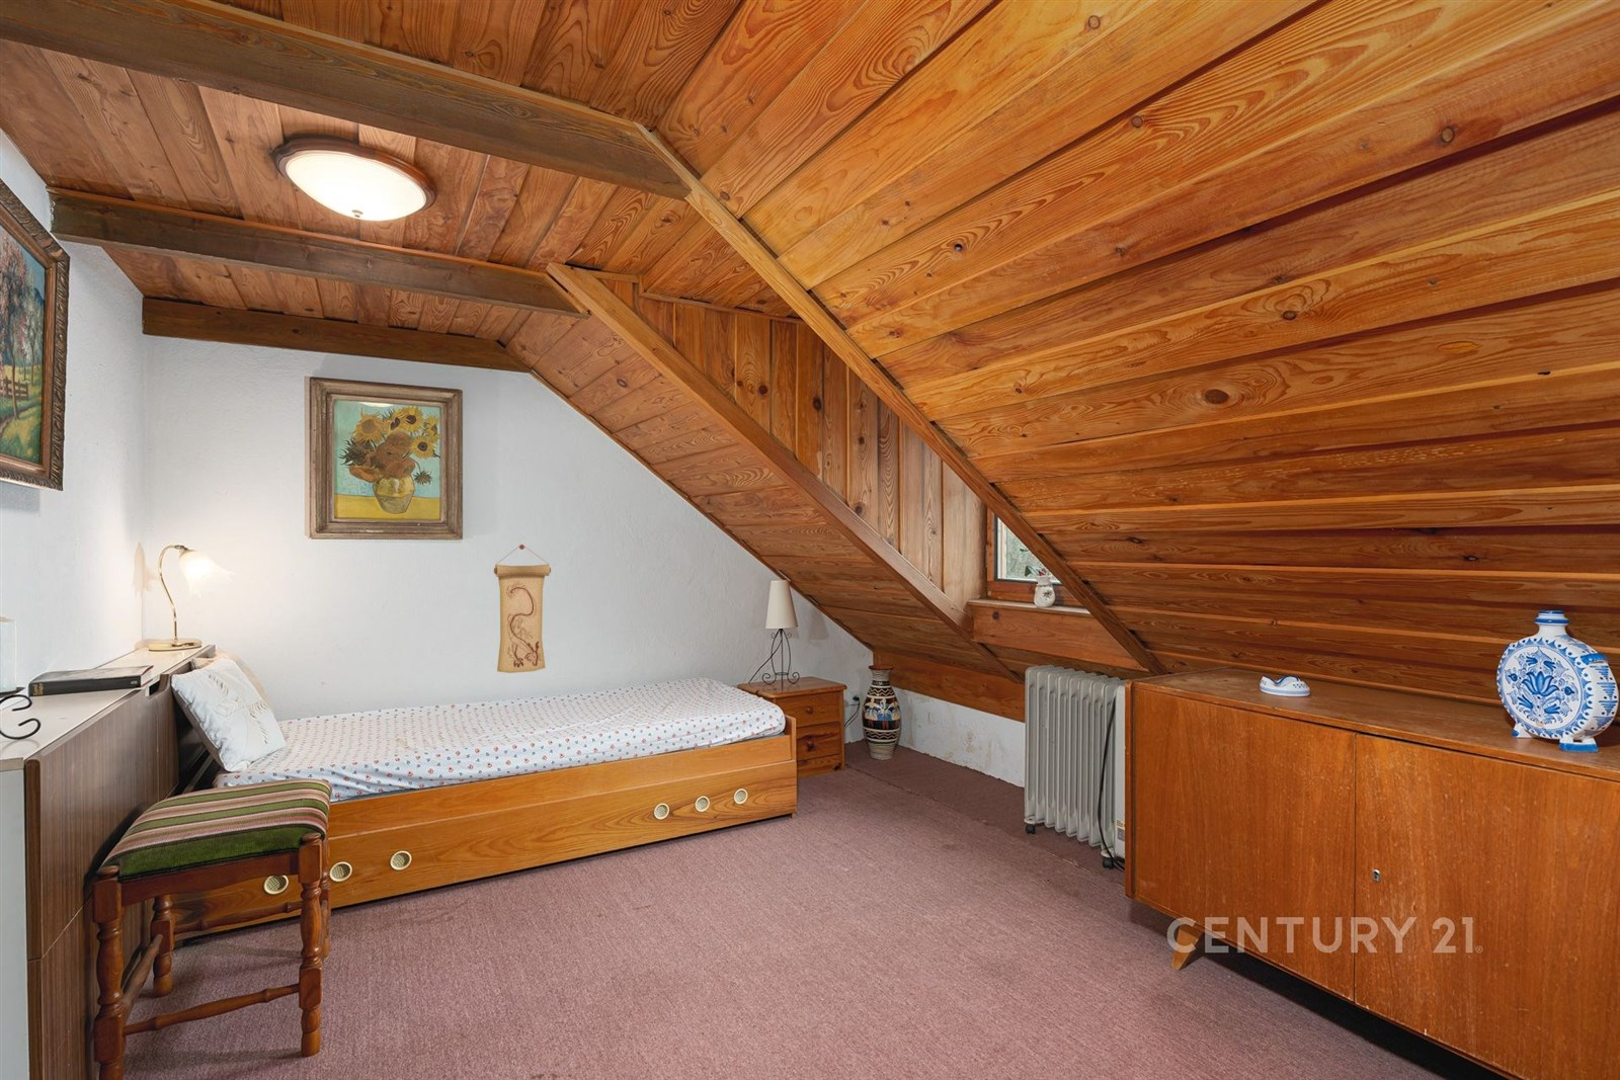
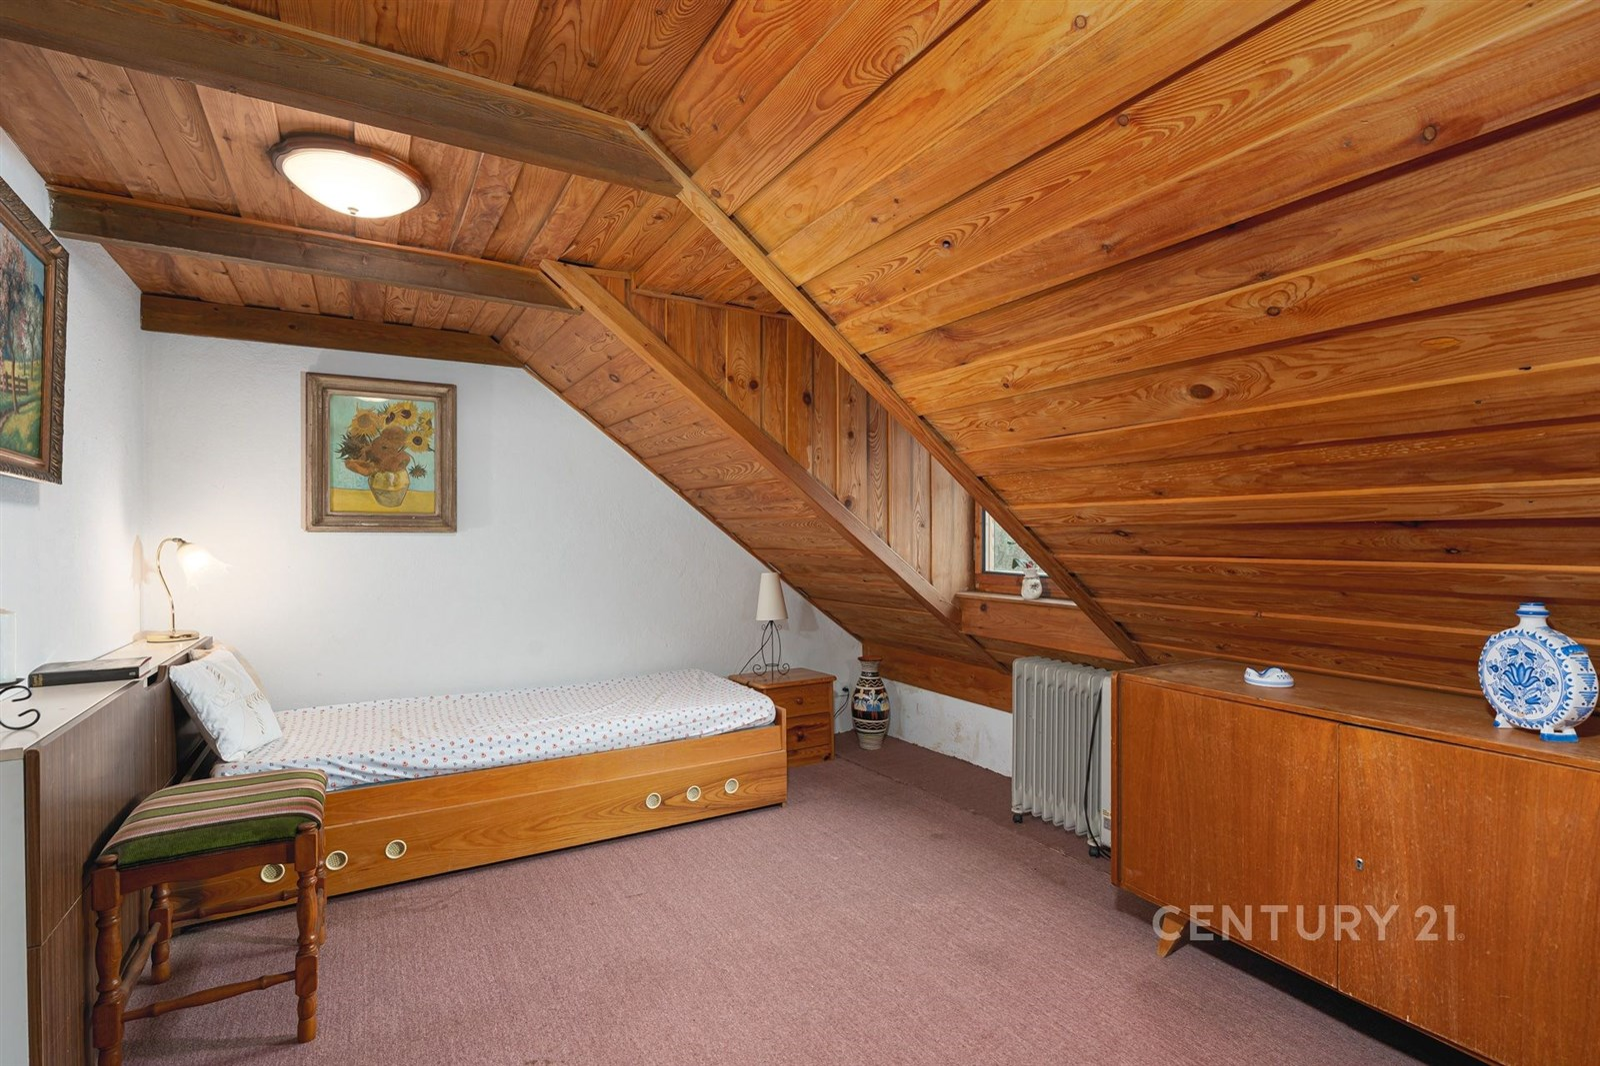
- wall scroll [493,544,552,674]
